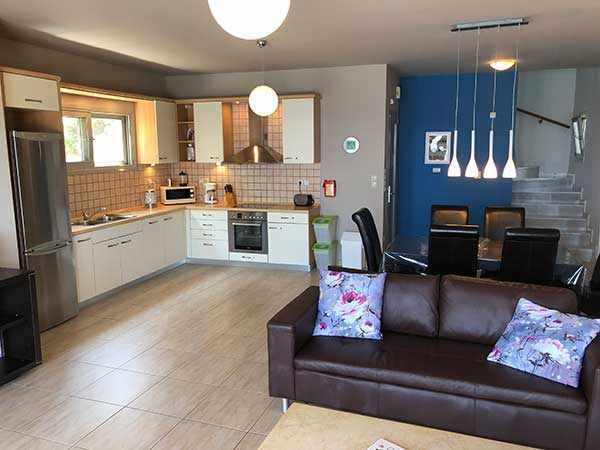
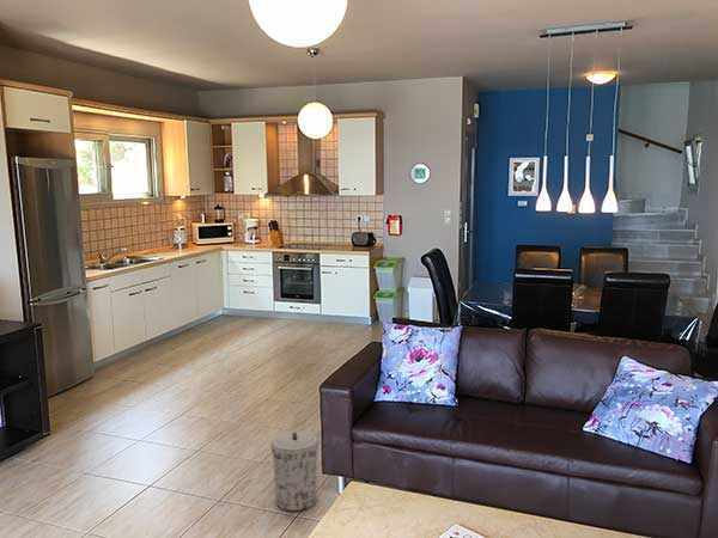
+ trash can [269,430,320,512]
